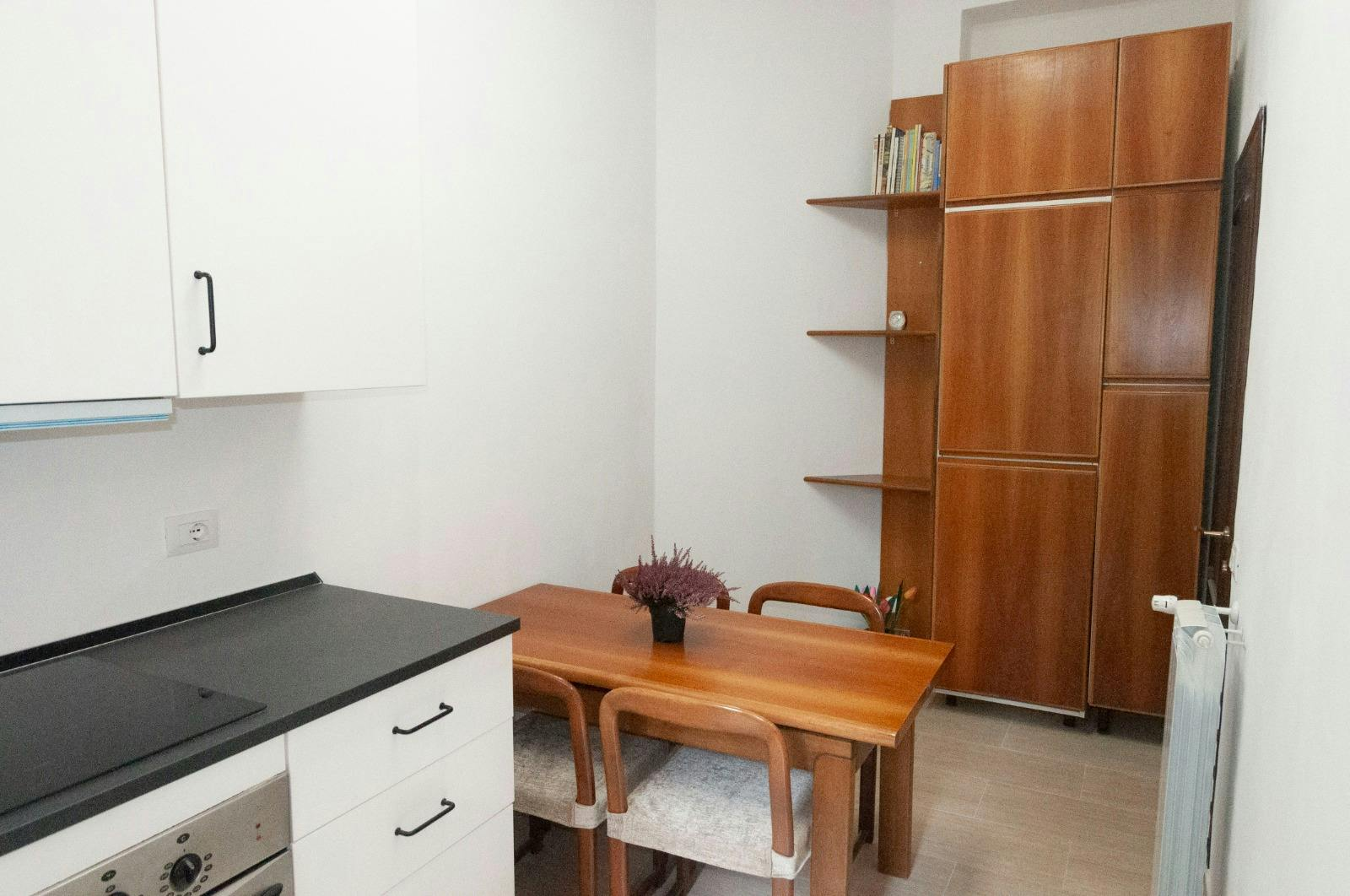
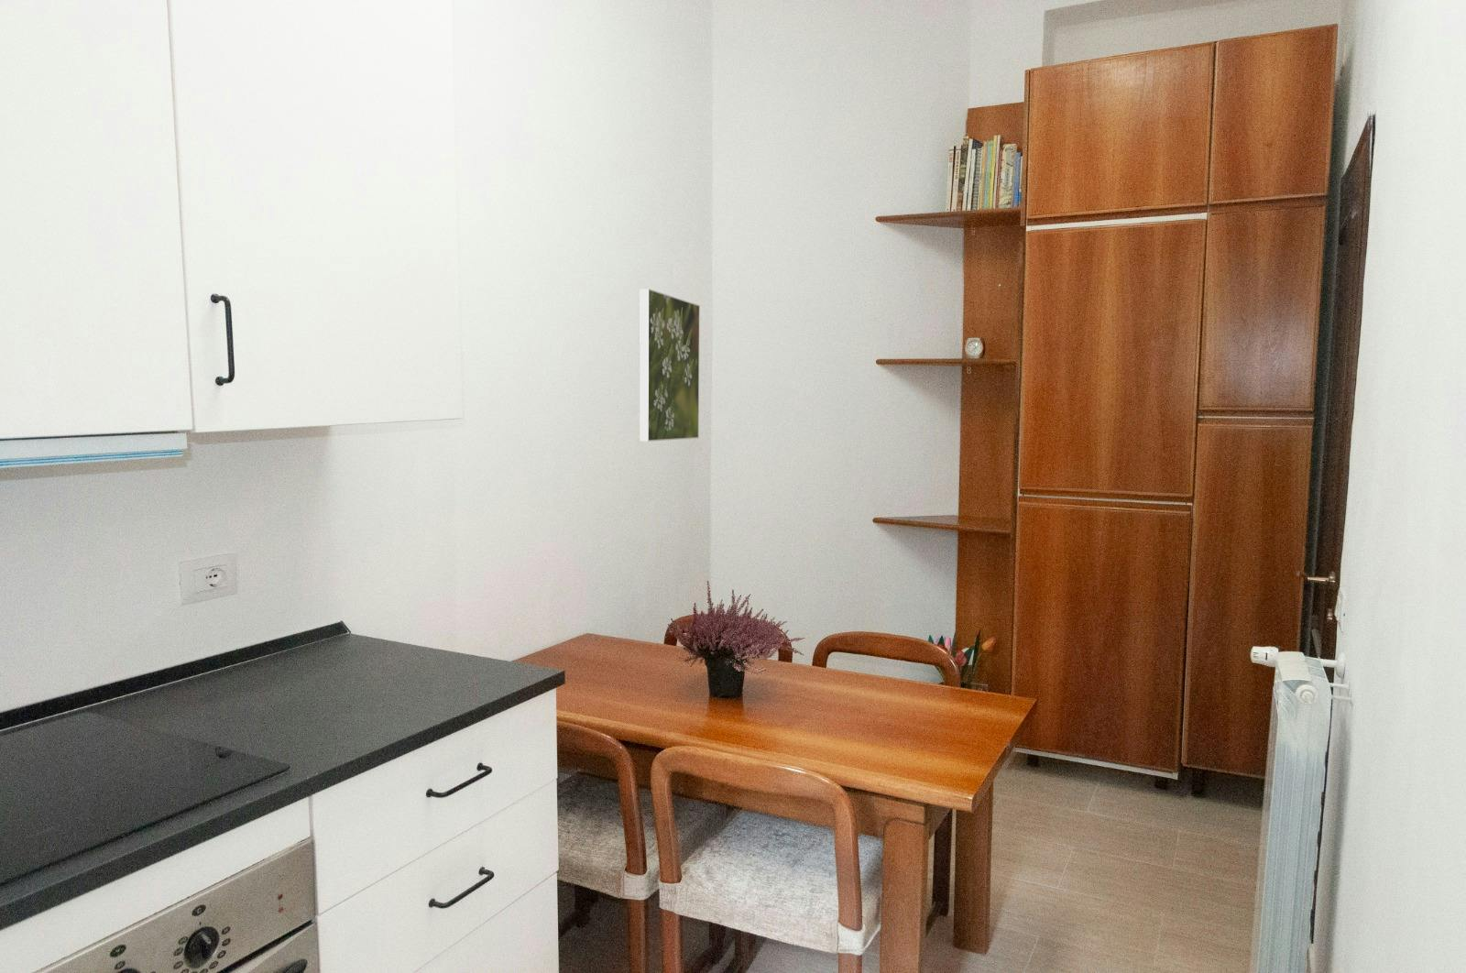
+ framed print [639,288,700,443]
